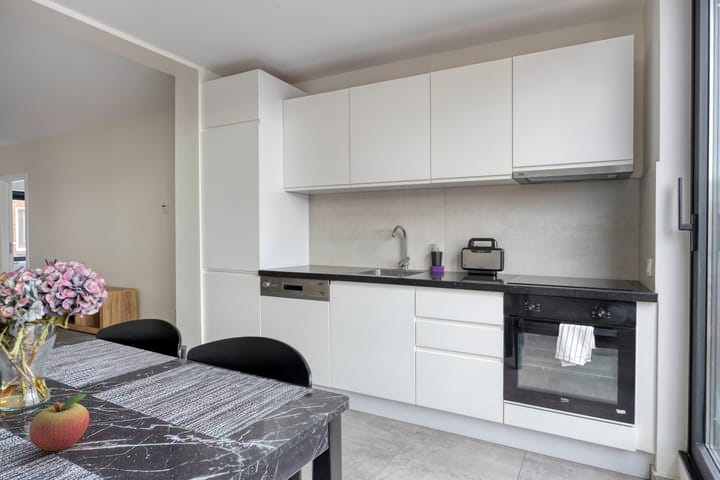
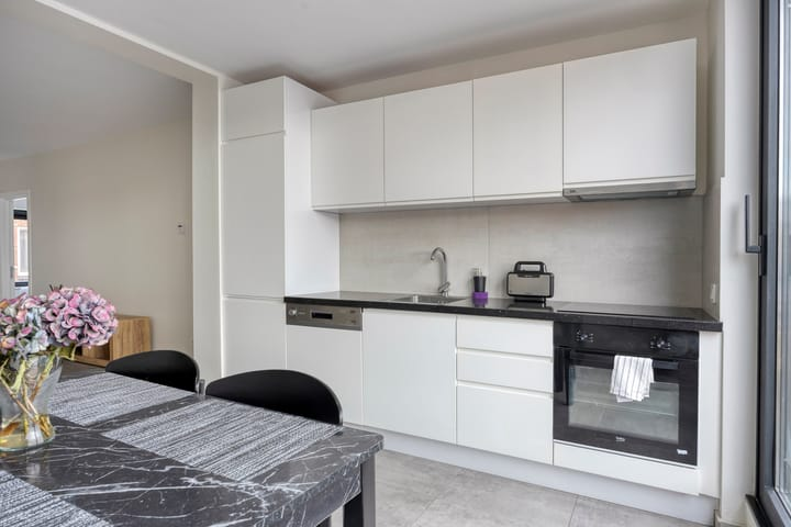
- fruit [28,393,90,452]
